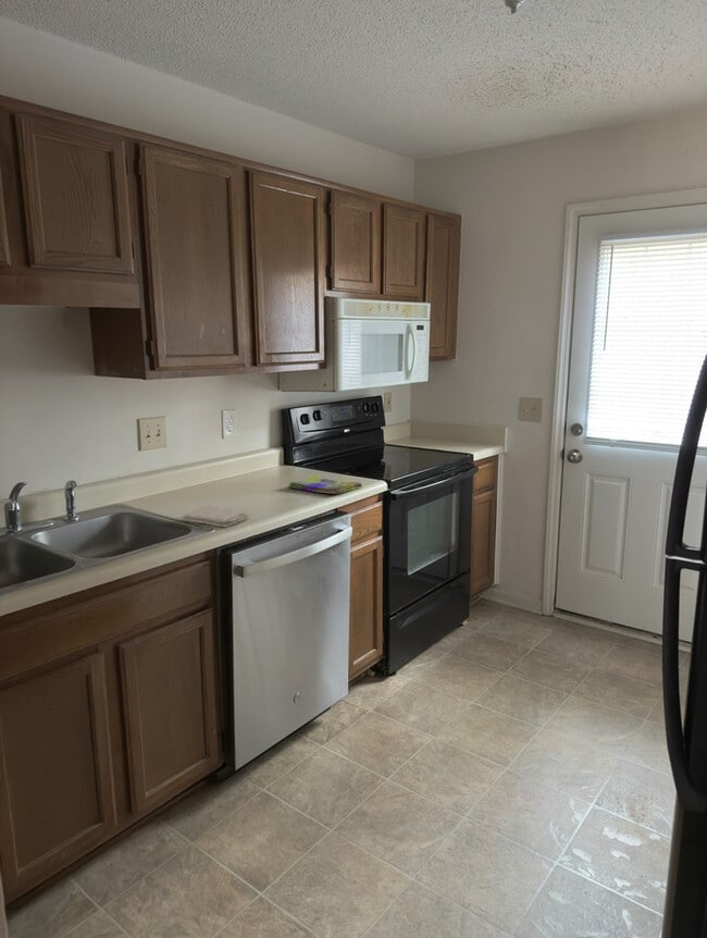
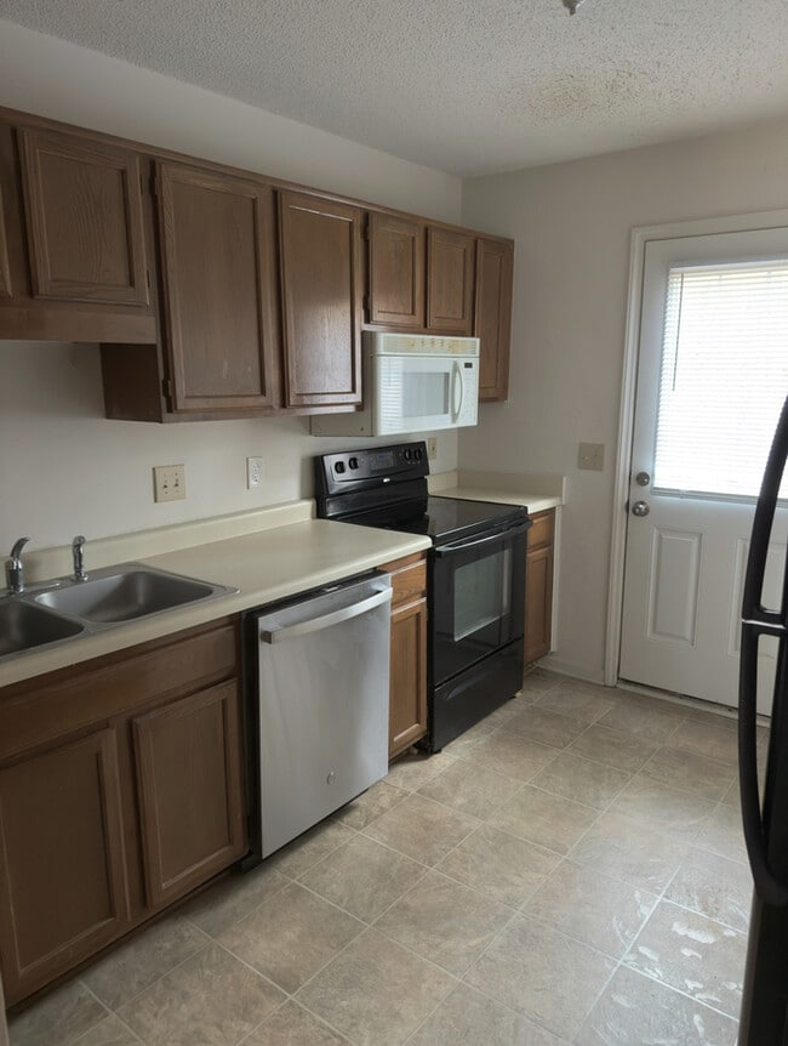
- dish towel [287,474,363,495]
- washcloth [182,505,249,529]
